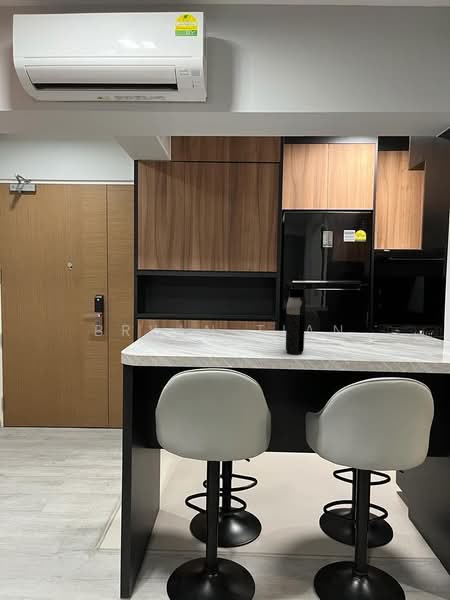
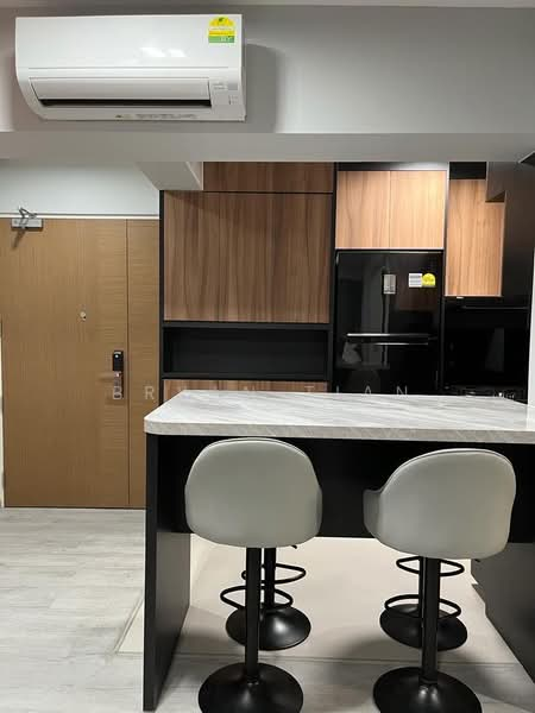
- water bottle [285,287,306,355]
